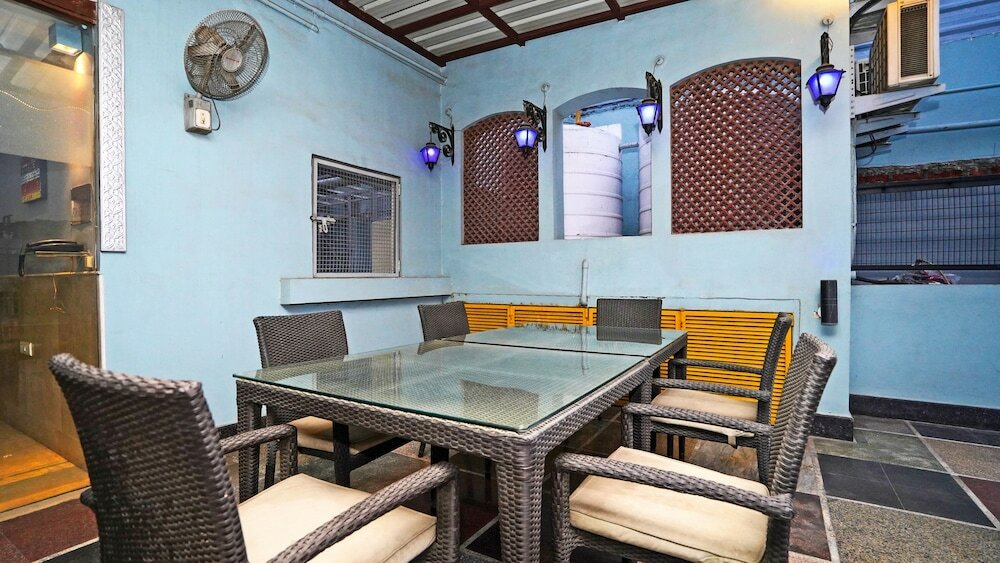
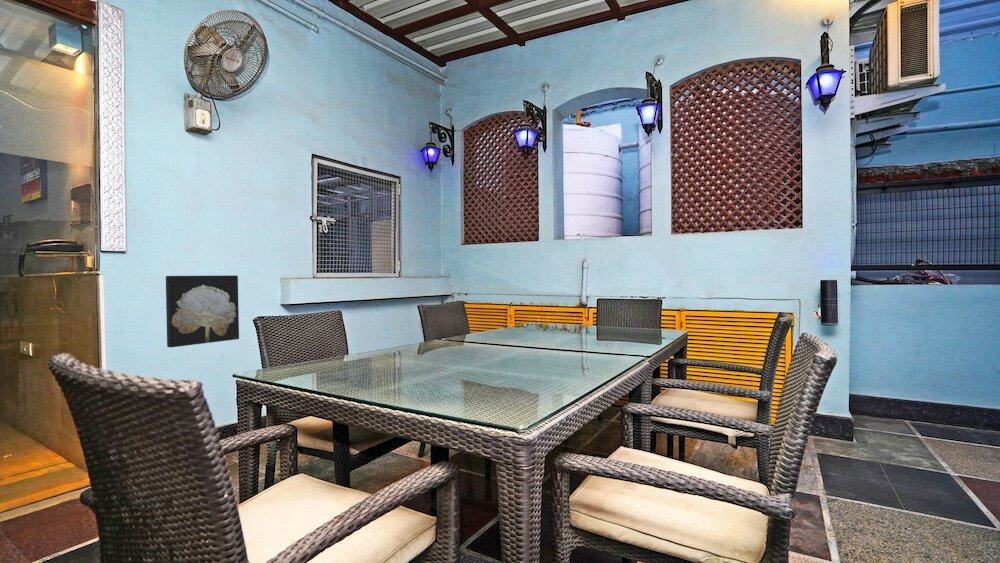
+ wall art [165,274,240,348]
